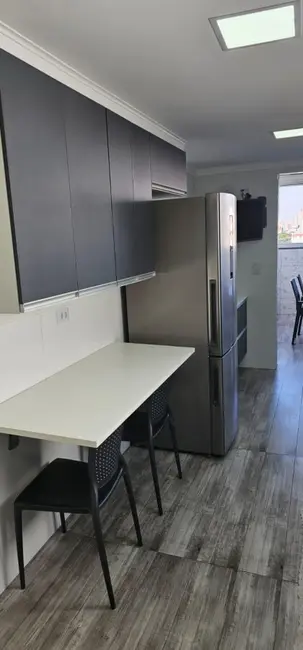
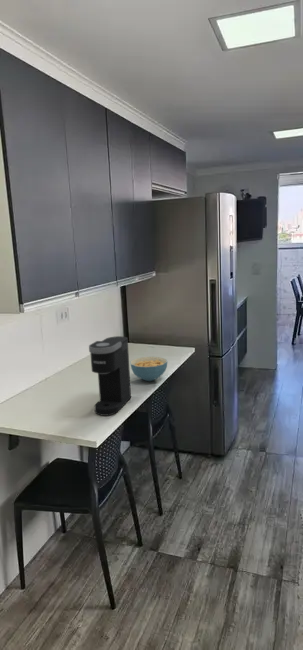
+ cereal bowl [129,356,168,382]
+ coffee maker [88,335,132,417]
